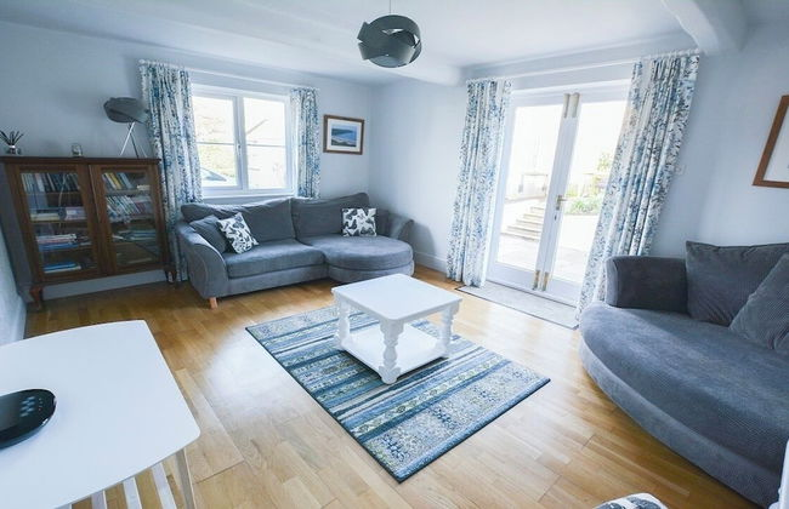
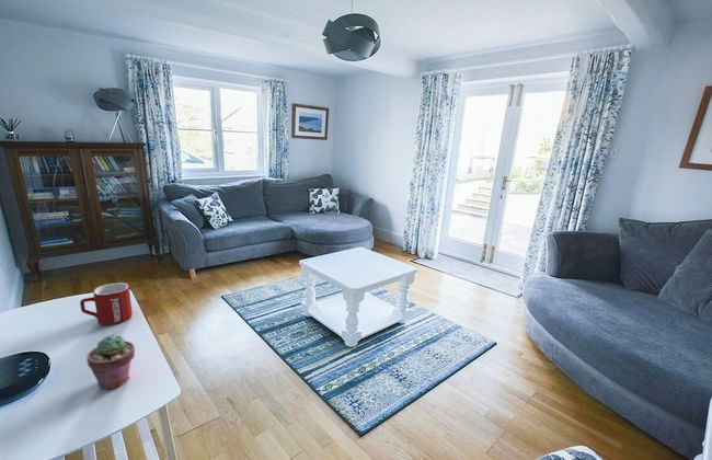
+ potted succulent [85,333,136,391]
+ mug [79,281,134,326]
